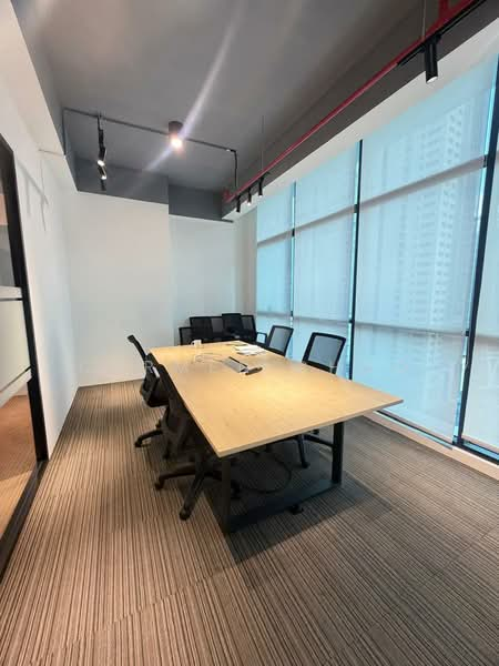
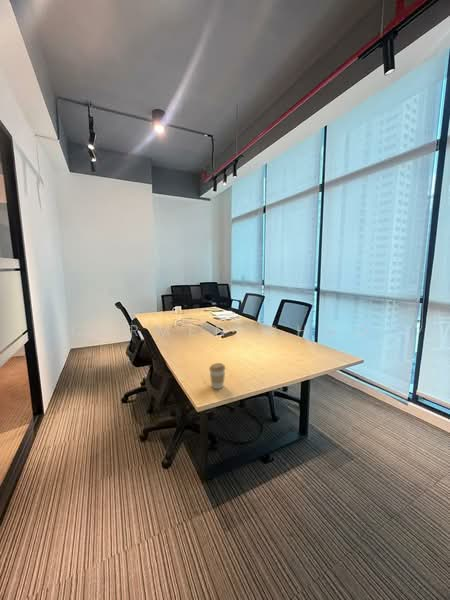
+ coffee cup [208,362,226,390]
